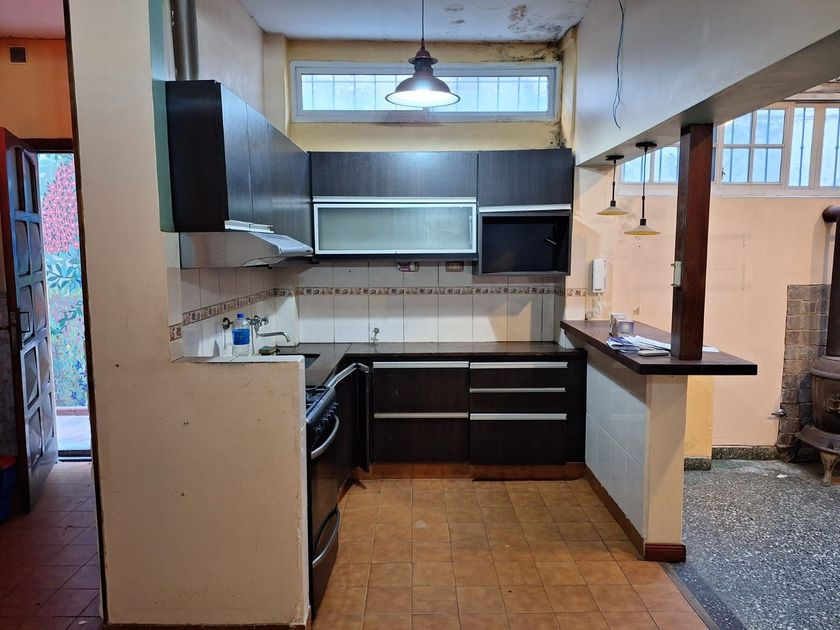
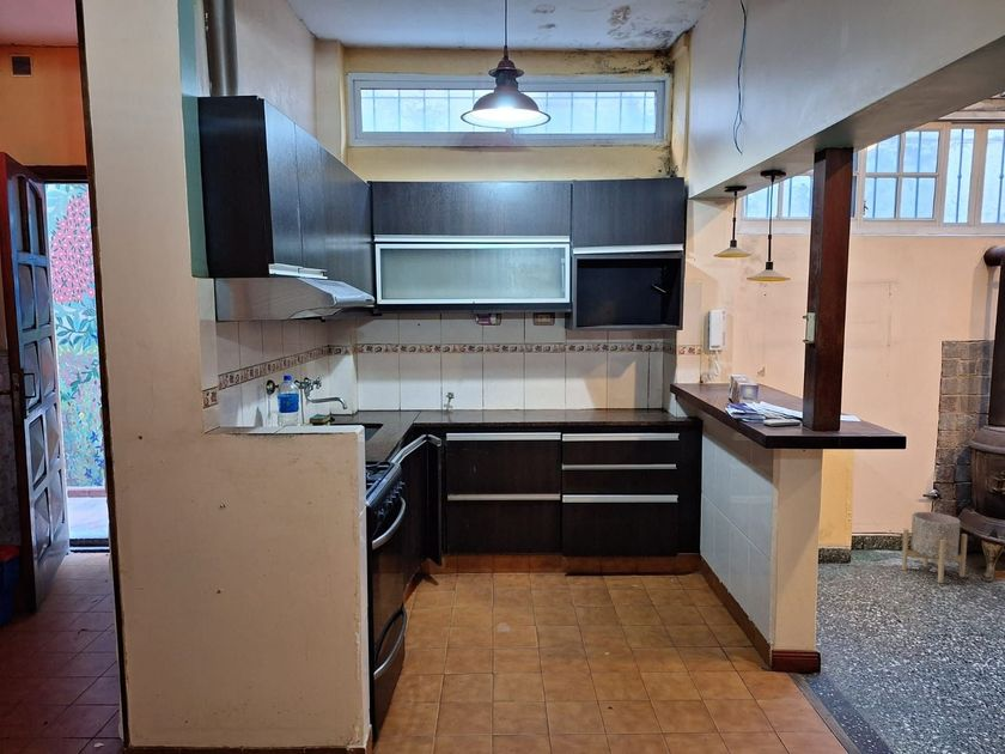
+ planter [901,511,968,584]
